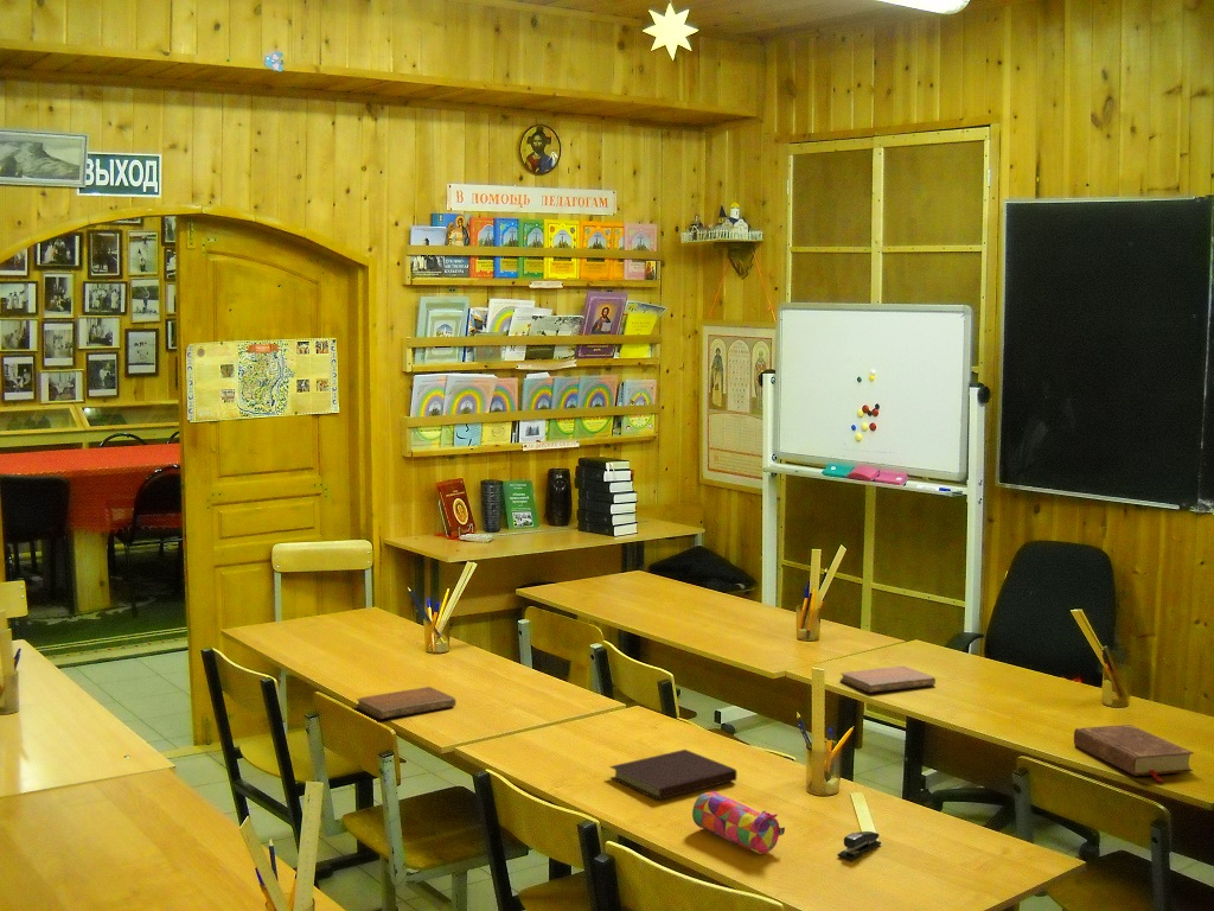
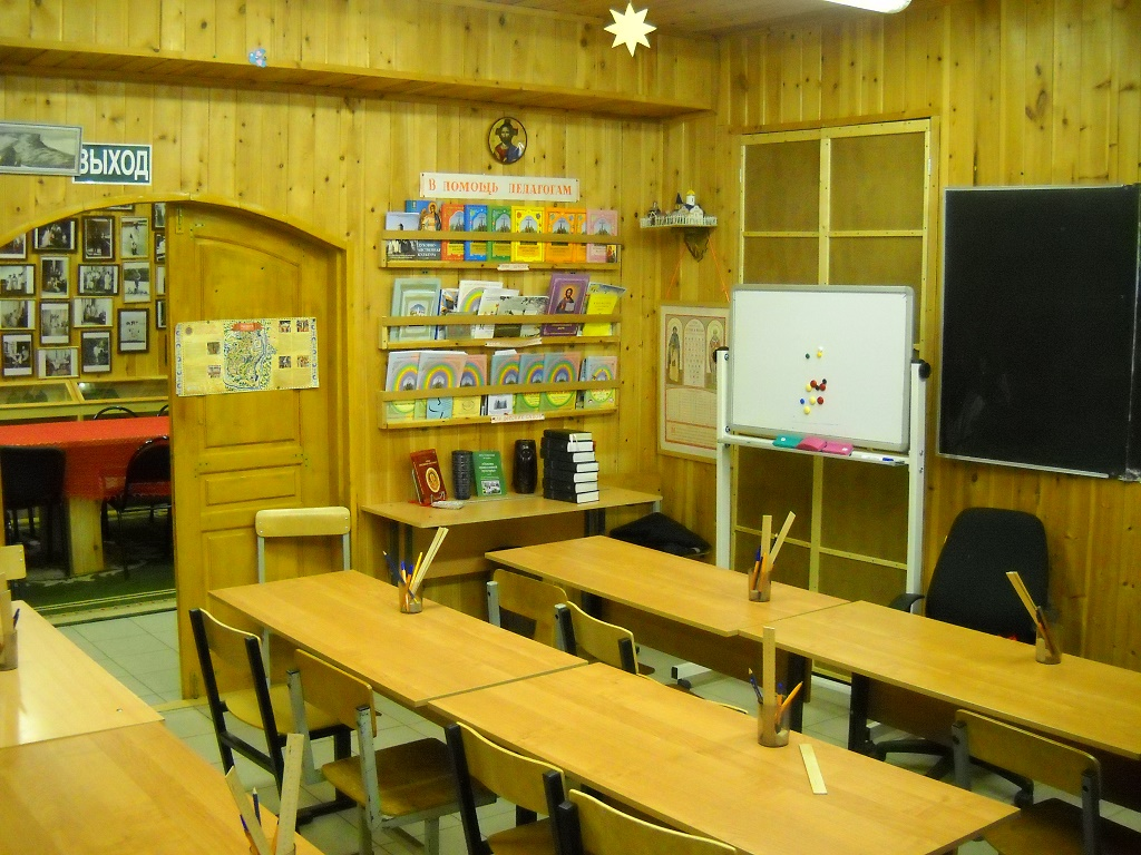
- notebook [839,665,937,694]
- notebook [608,748,737,801]
- stapler [836,830,882,861]
- pencil case [691,790,786,855]
- notebook [354,686,458,720]
- book [1073,724,1195,782]
